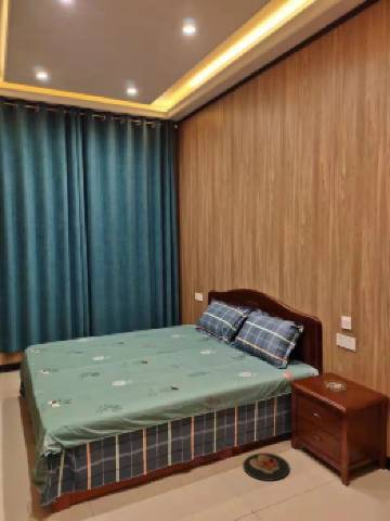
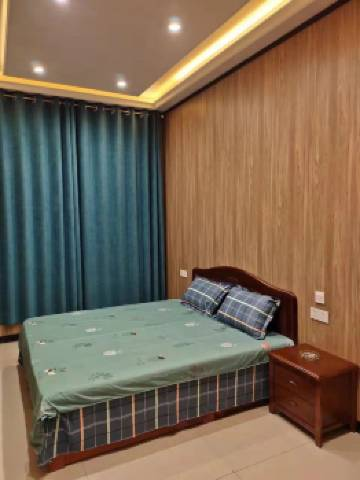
- slippers [242,452,290,482]
